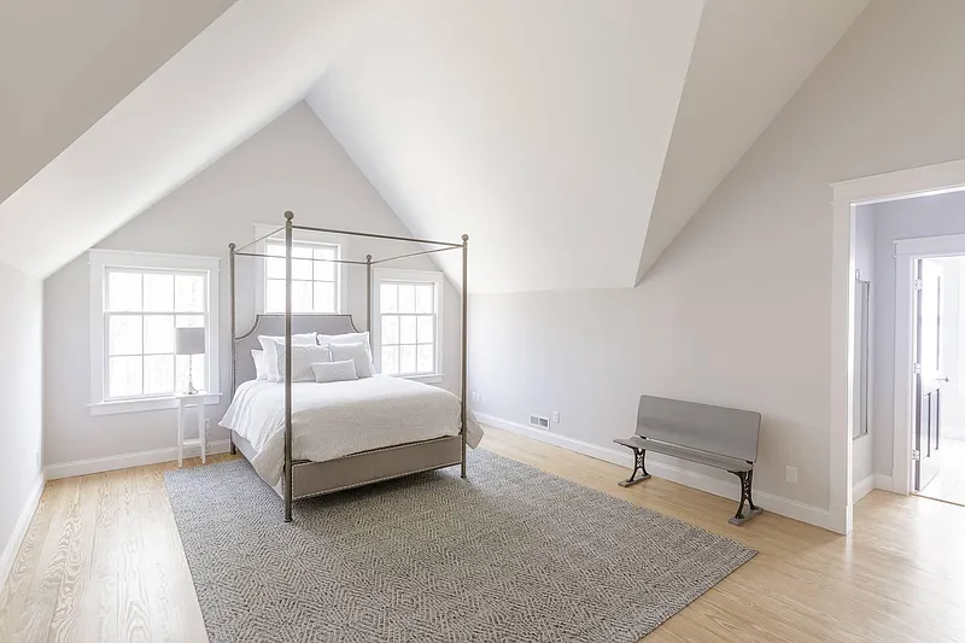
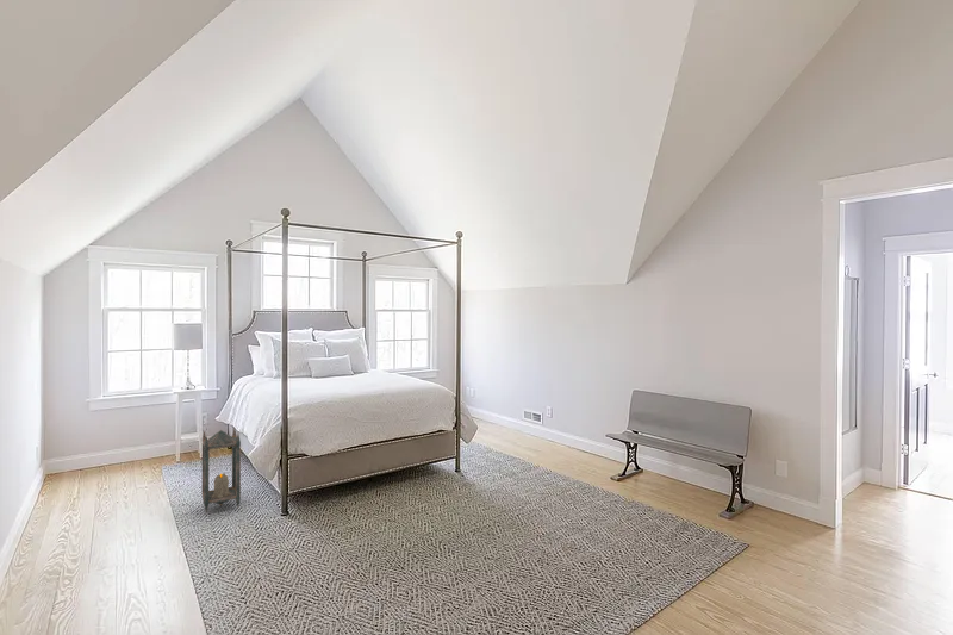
+ lantern [200,427,242,515]
